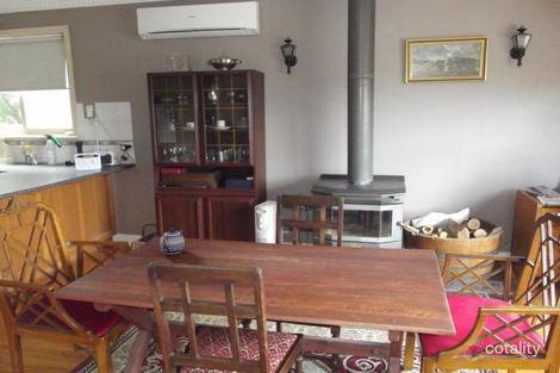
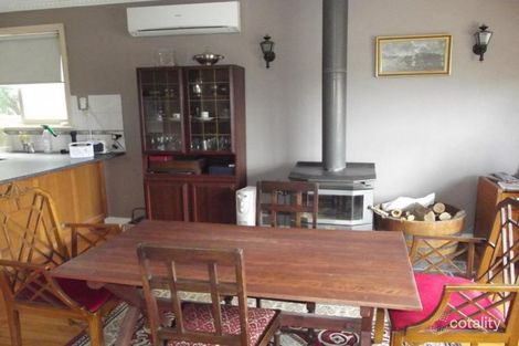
- teapot [158,226,186,255]
